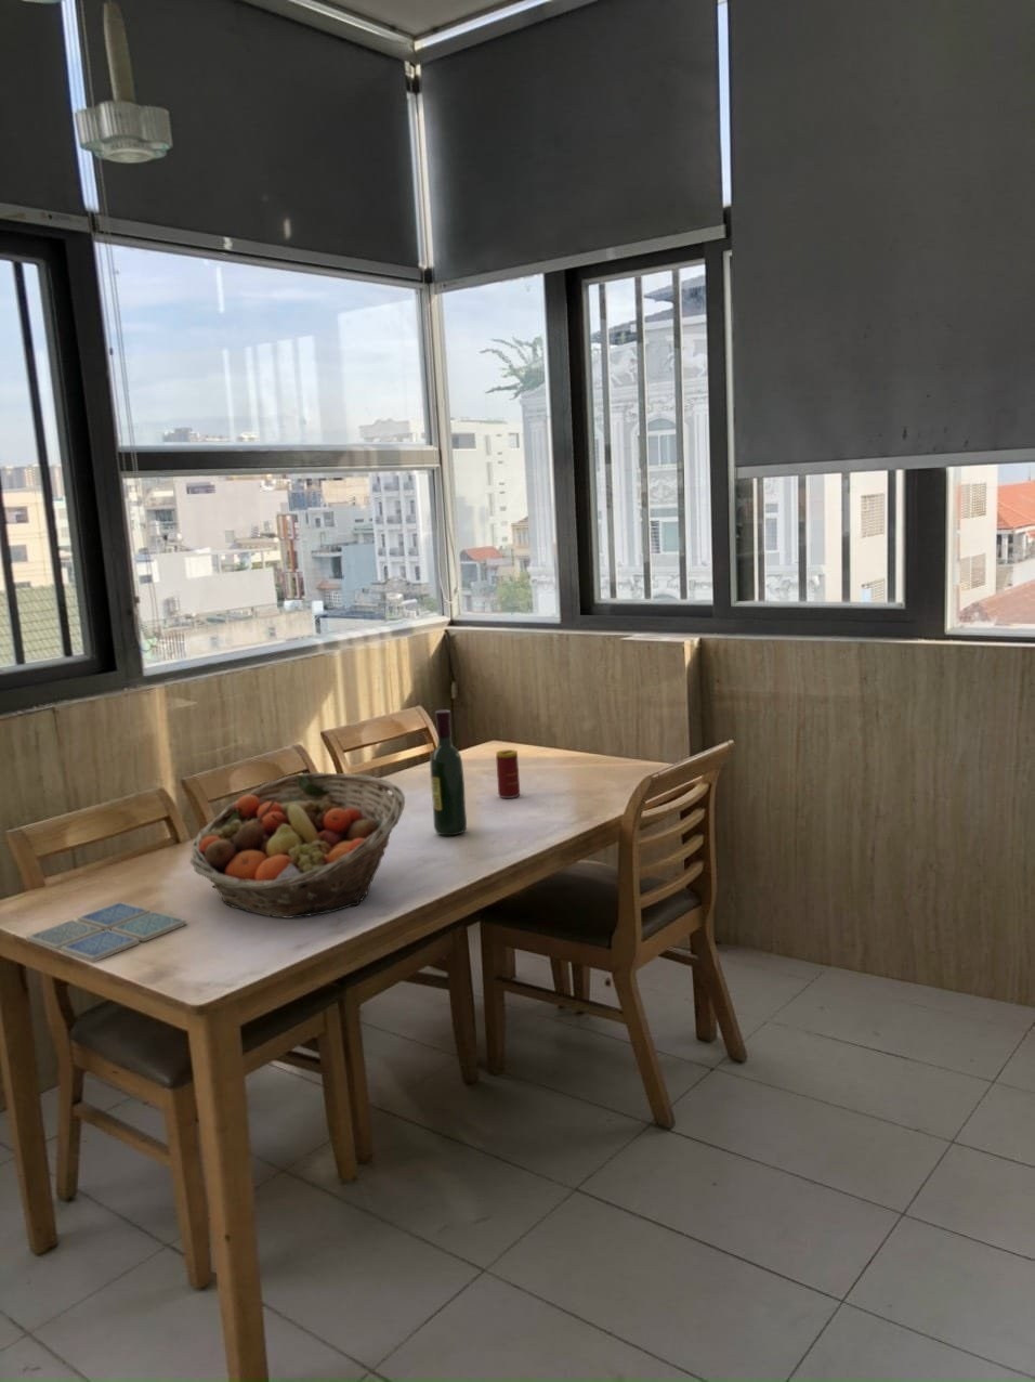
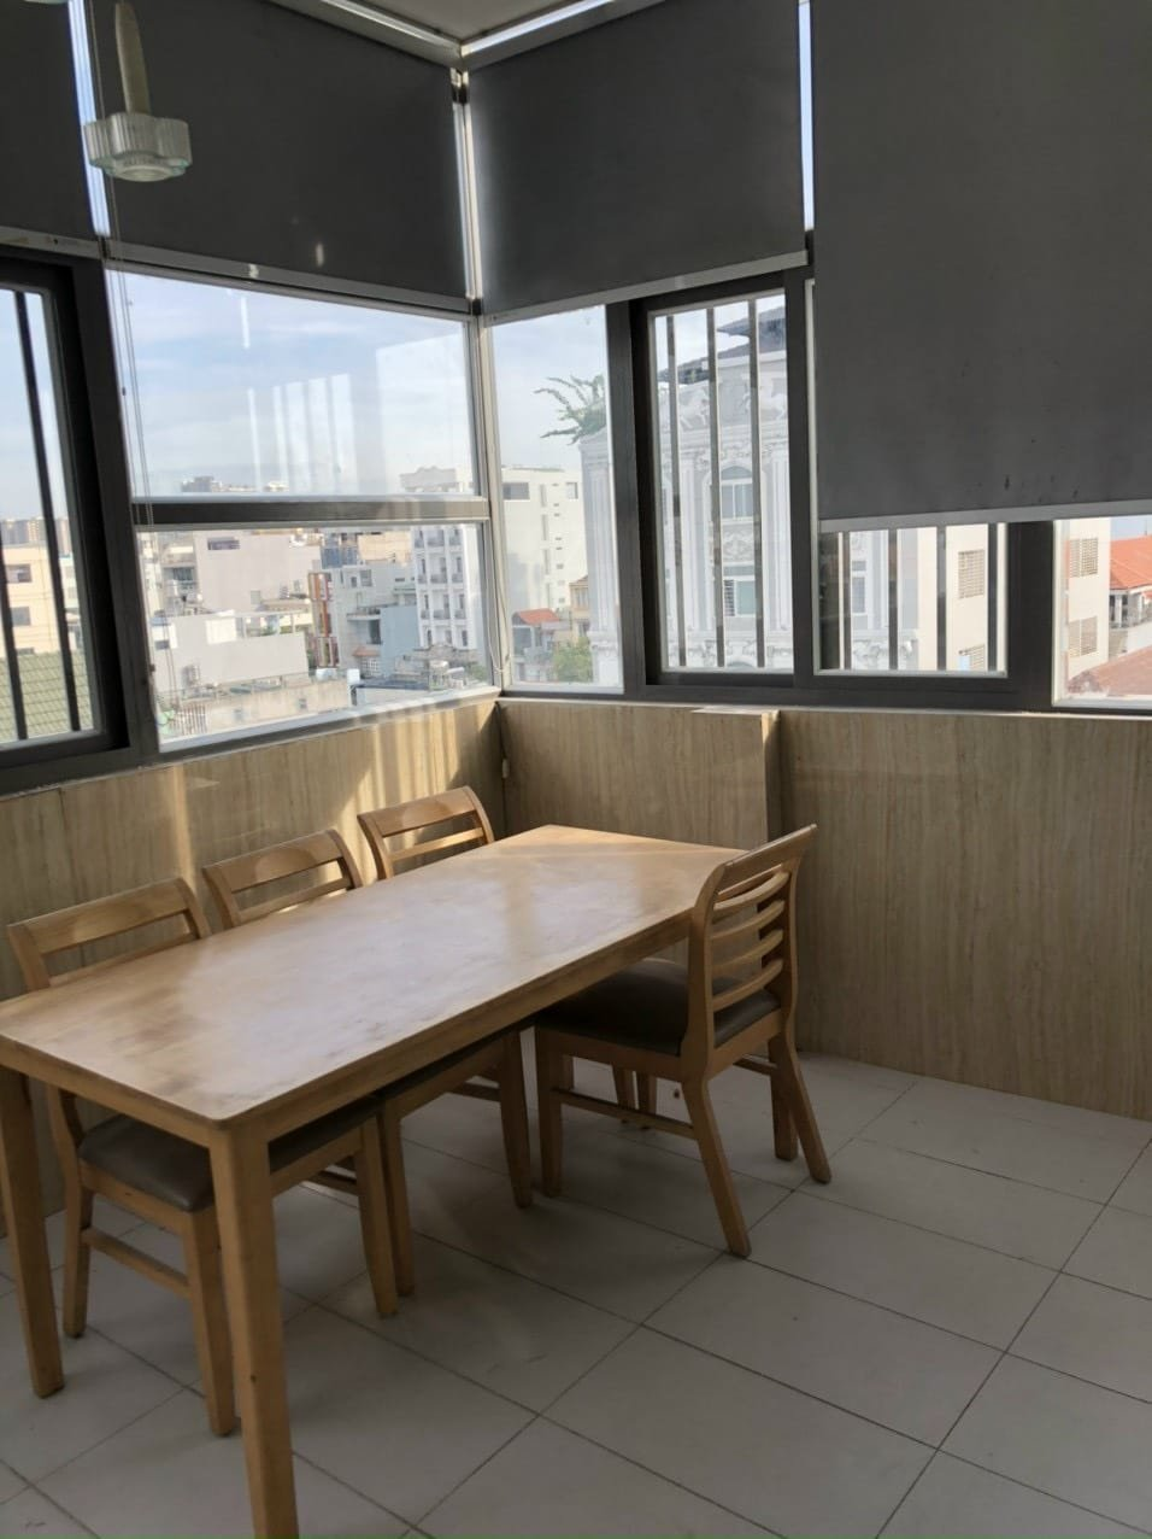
- fruit basket [189,771,406,920]
- drink coaster [25,901,187,964]
- wine bottle [428,708,467,836]
- beverage can [495,748,521,799]
